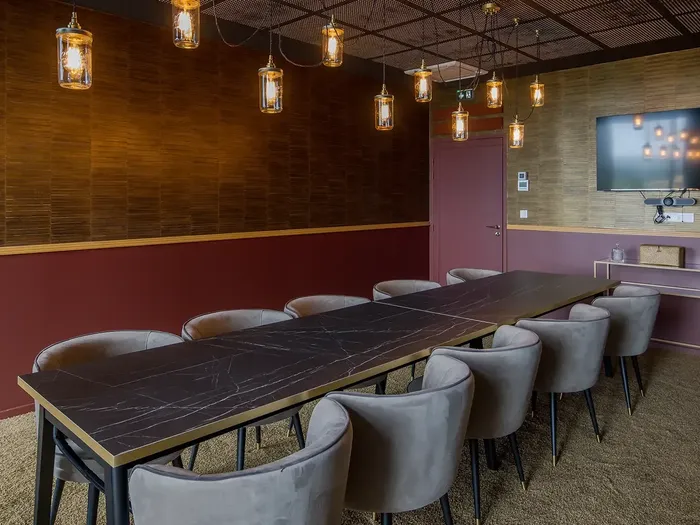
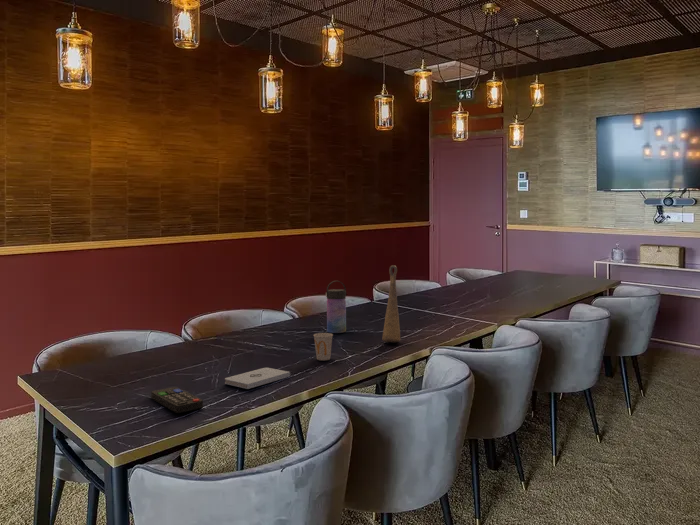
+ decorative vase [381,264,401,344]
+ cup [313,332,334,361]
+ notepad [224,367,291,390]
+ remote control [150,386,204,414]
+ water bottle [325,280,348,334]
